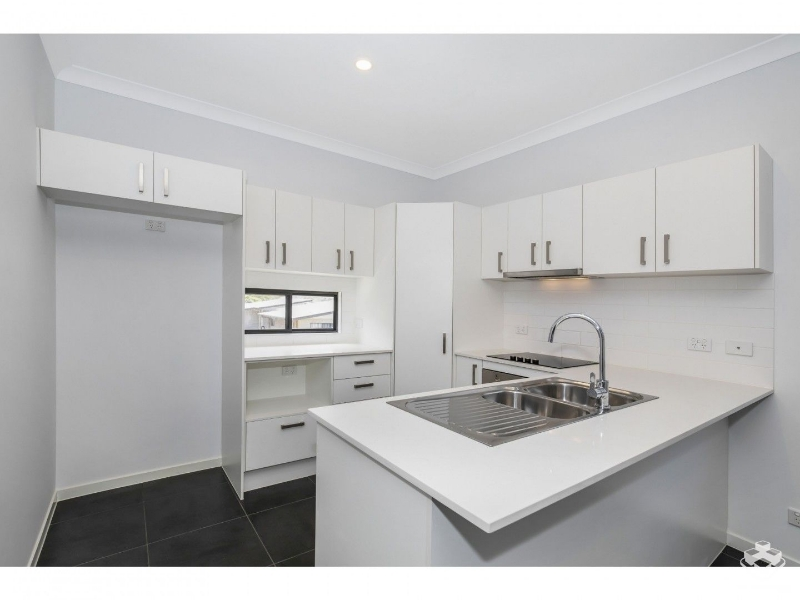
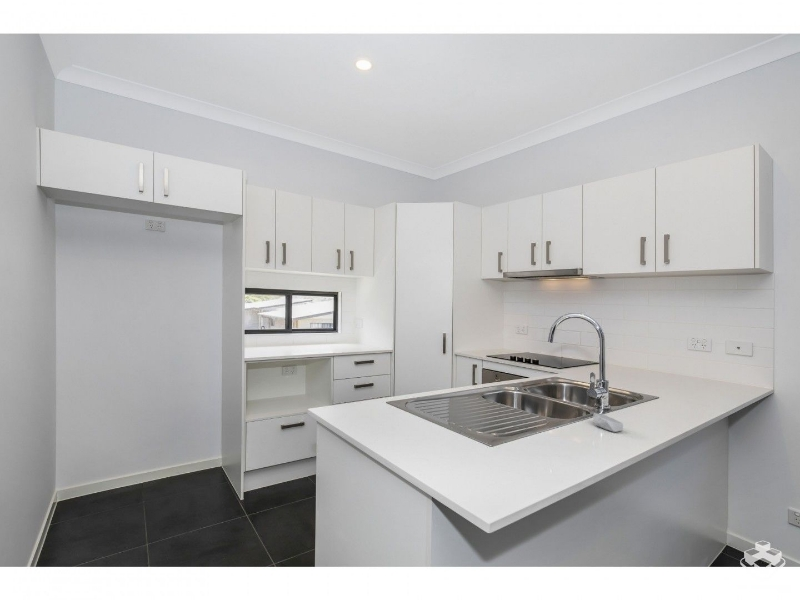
+ soap bar [592,412,624,433]
